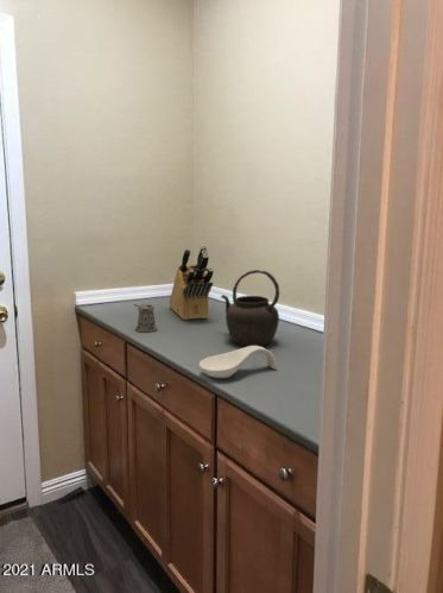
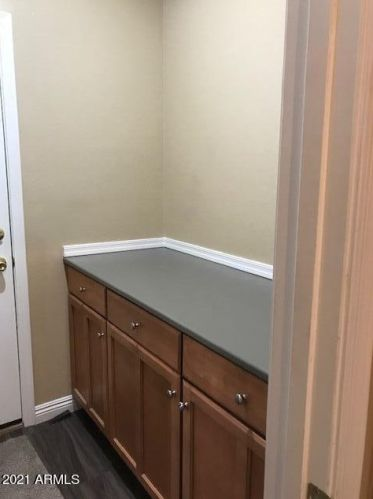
- kettle [220,269,280,347]
- knife block [169,244,215,321]
- spoon rest [198,346,278,379]
- pepper shaker [133,303,158,333]
